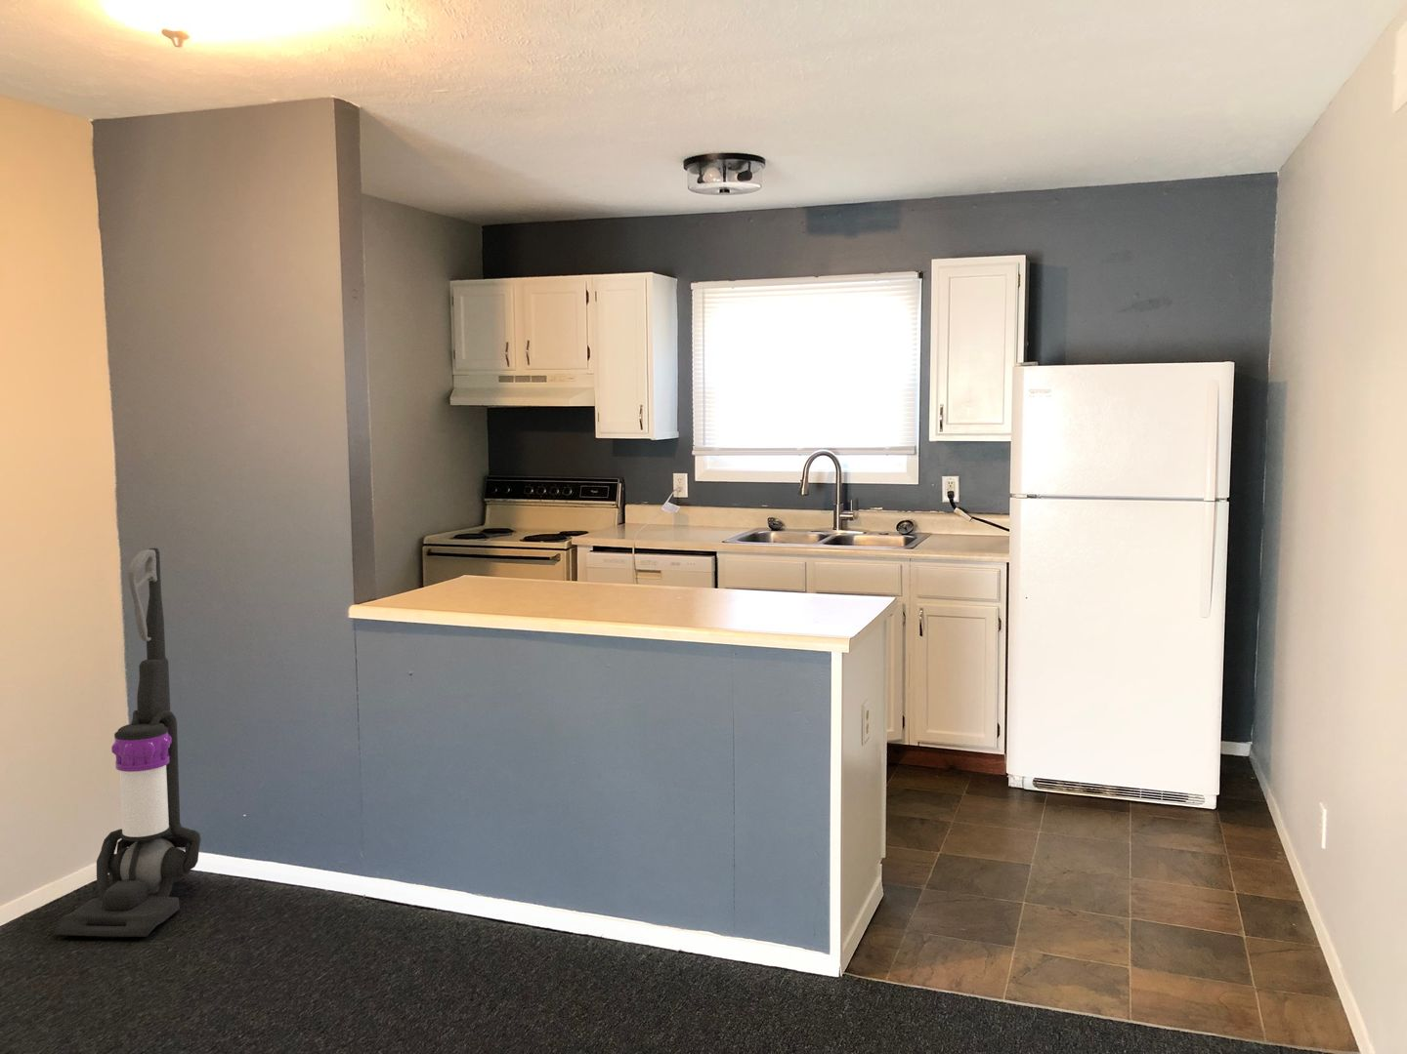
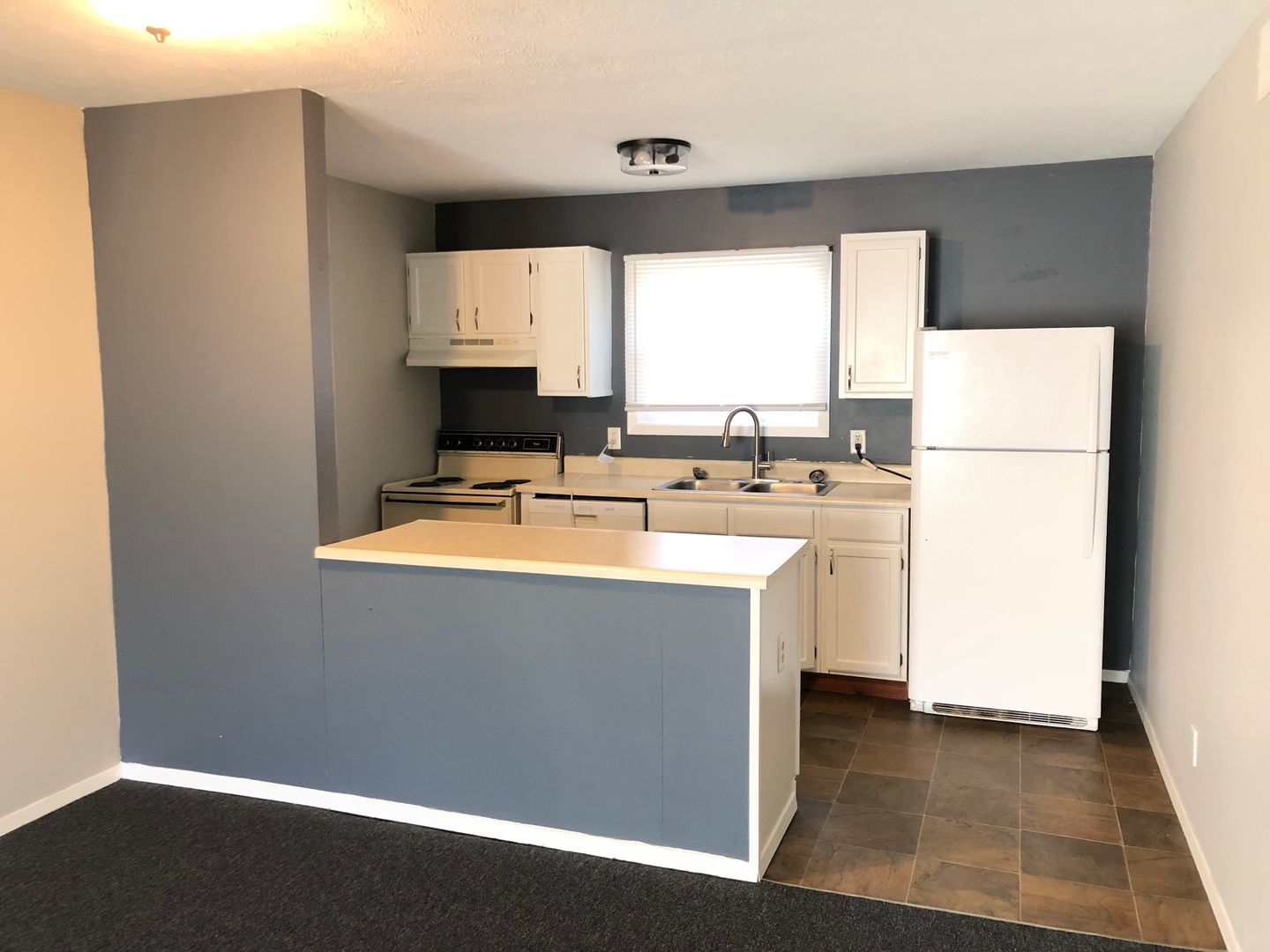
- vacuum cleaner [53,548,203,938]
